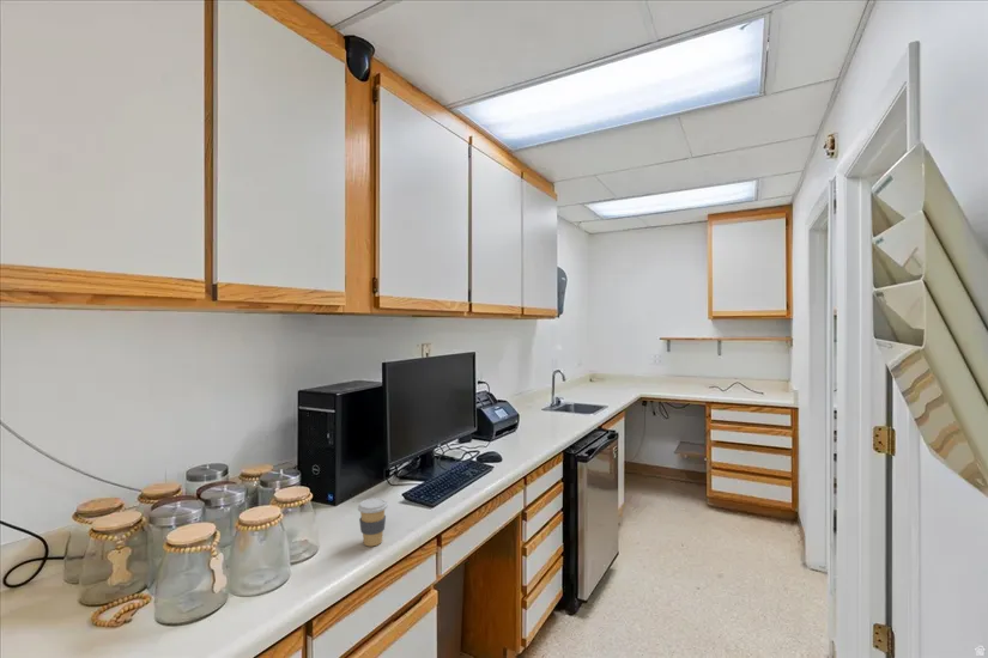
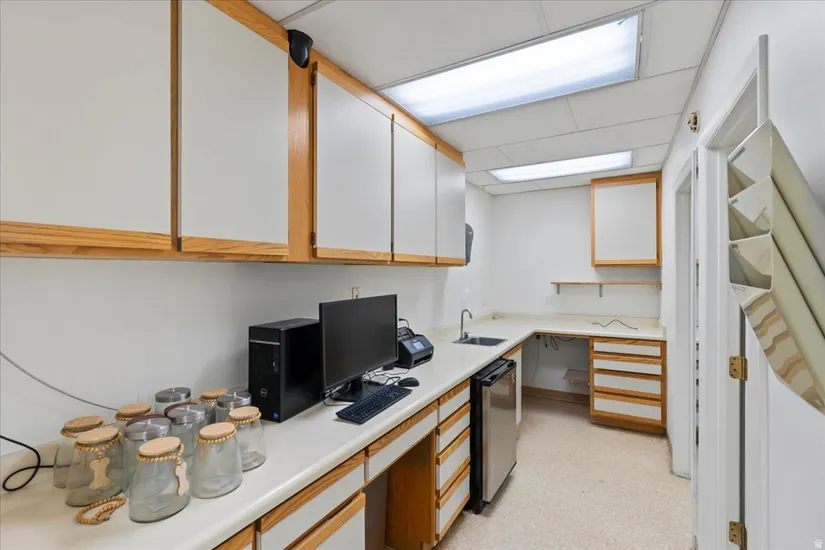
- coffee cup [357,496,389,548]
